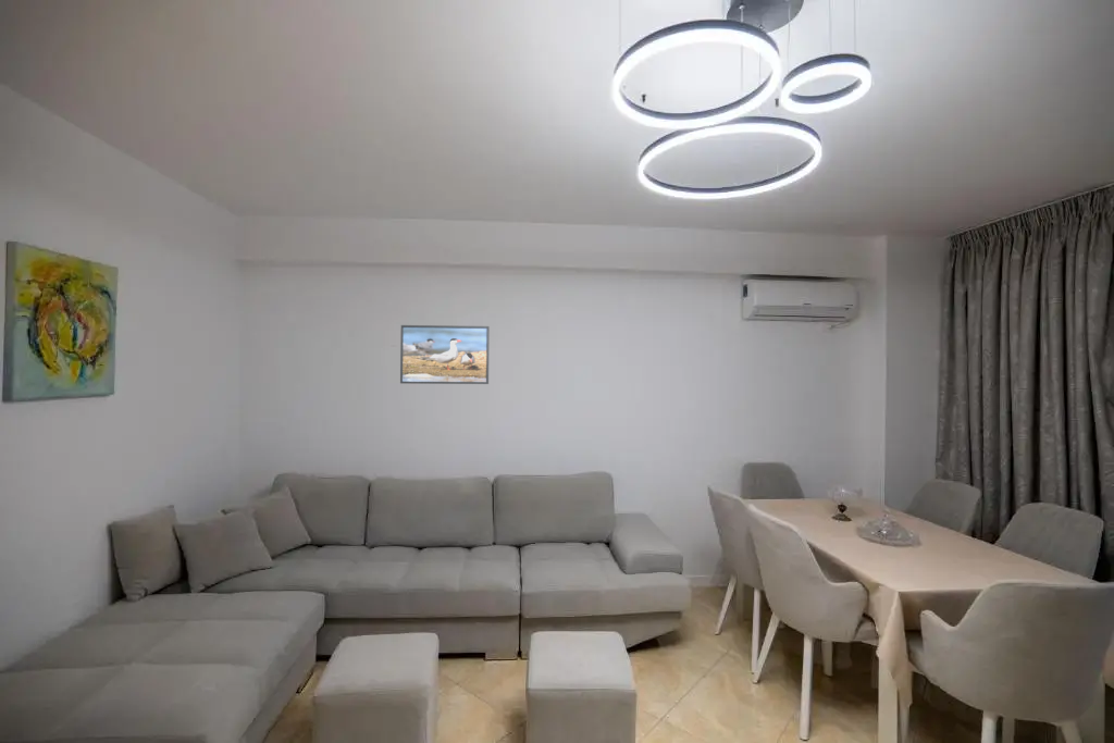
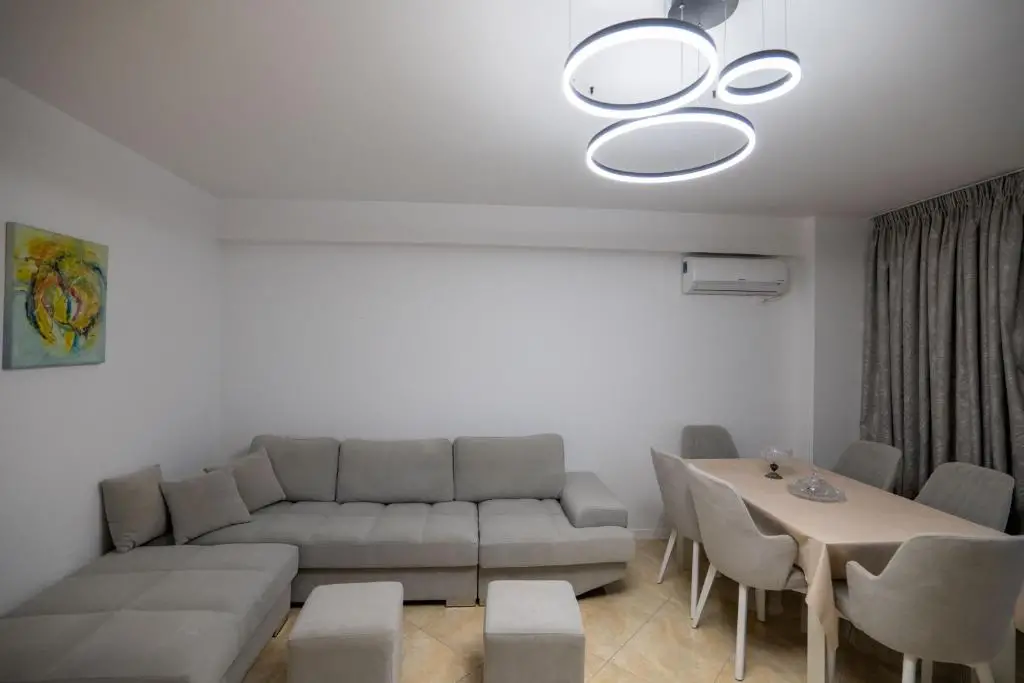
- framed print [399,324,491,385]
